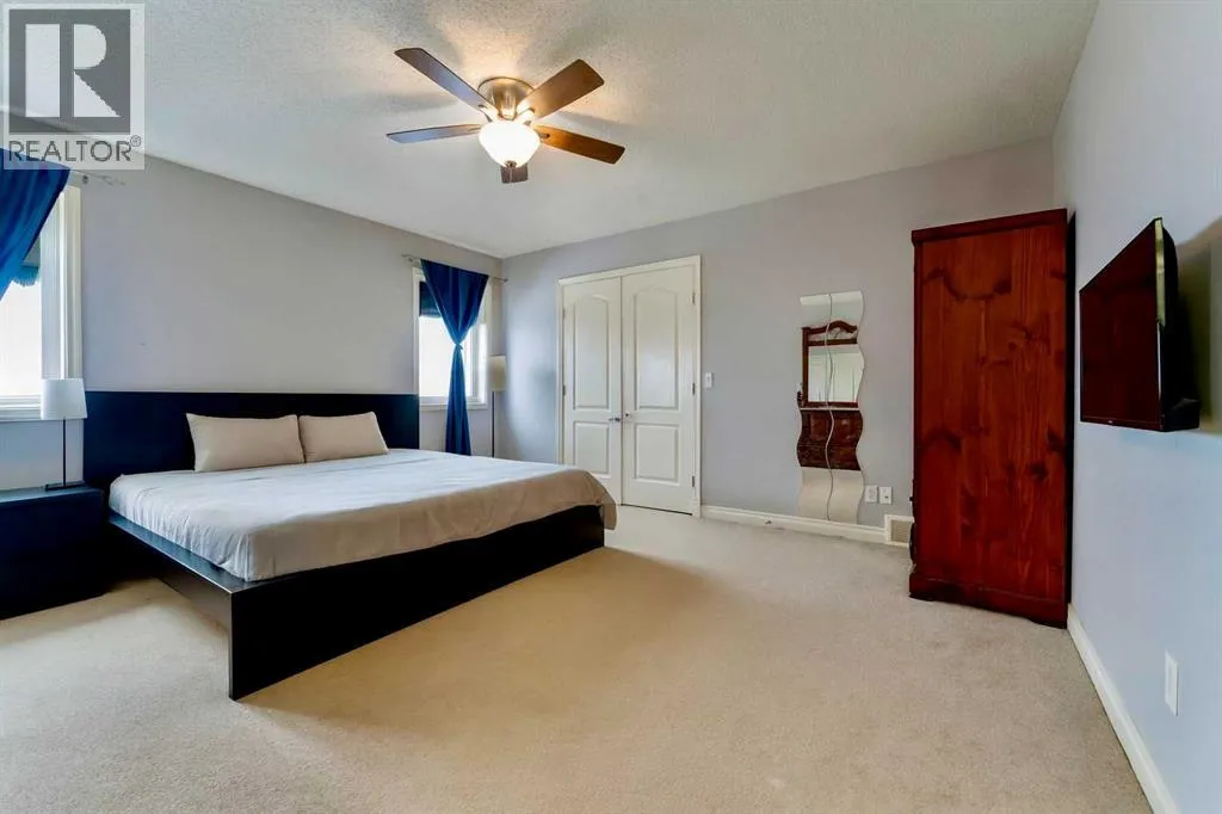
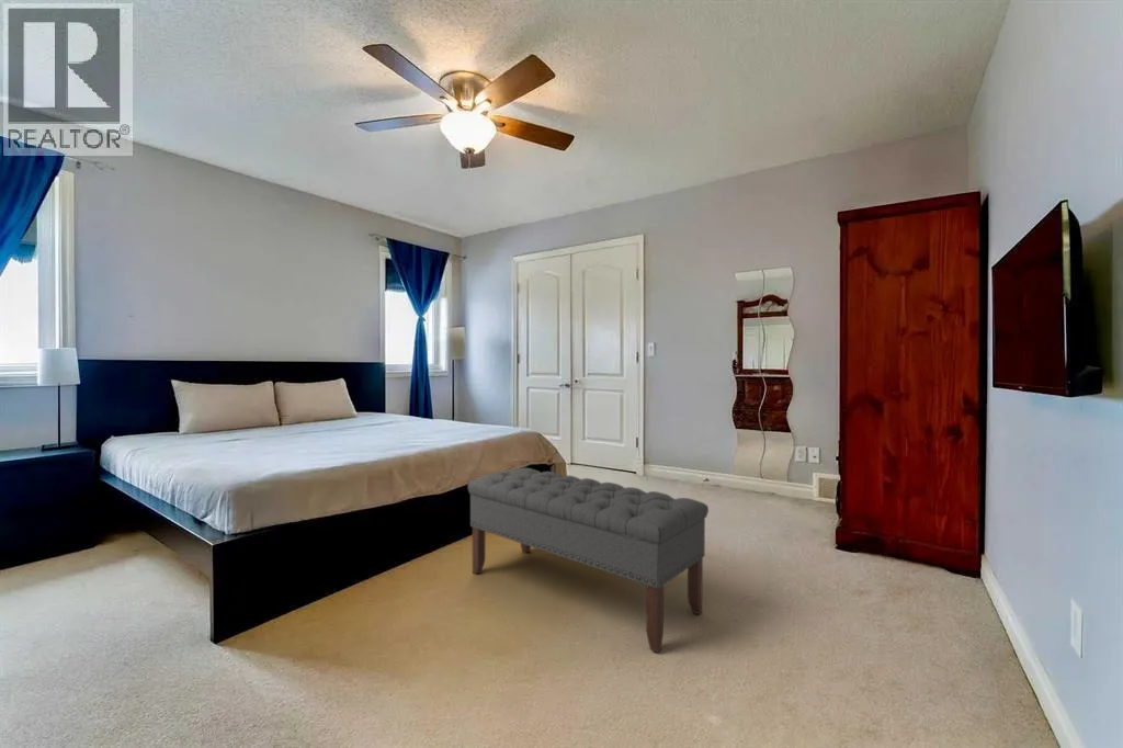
+ bench [467,467,710,654]
